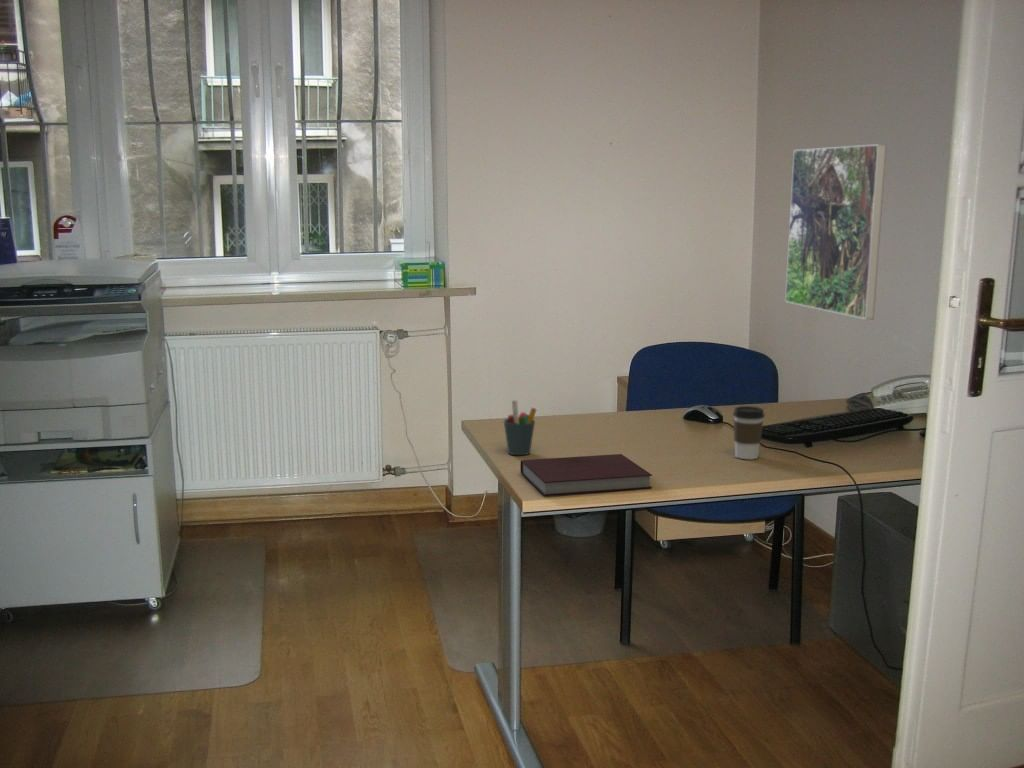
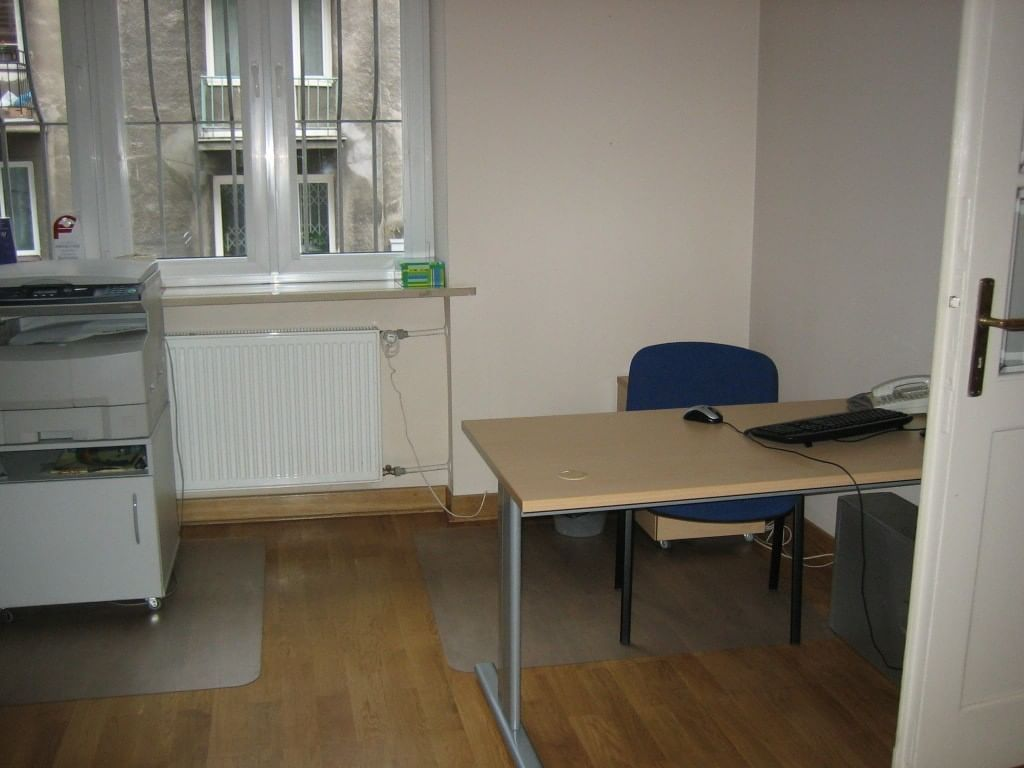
- pen holder [503,400,537,456]
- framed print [784,143,888,321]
- coffee cup [732,405,765,460]
- notebook [519,453,653,497]
